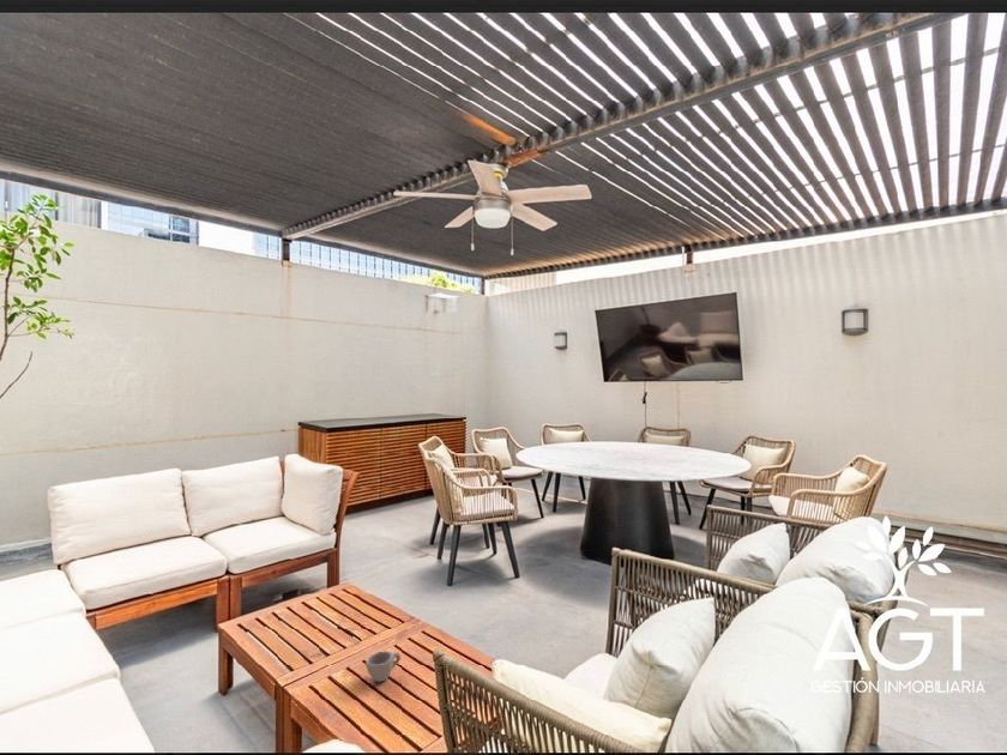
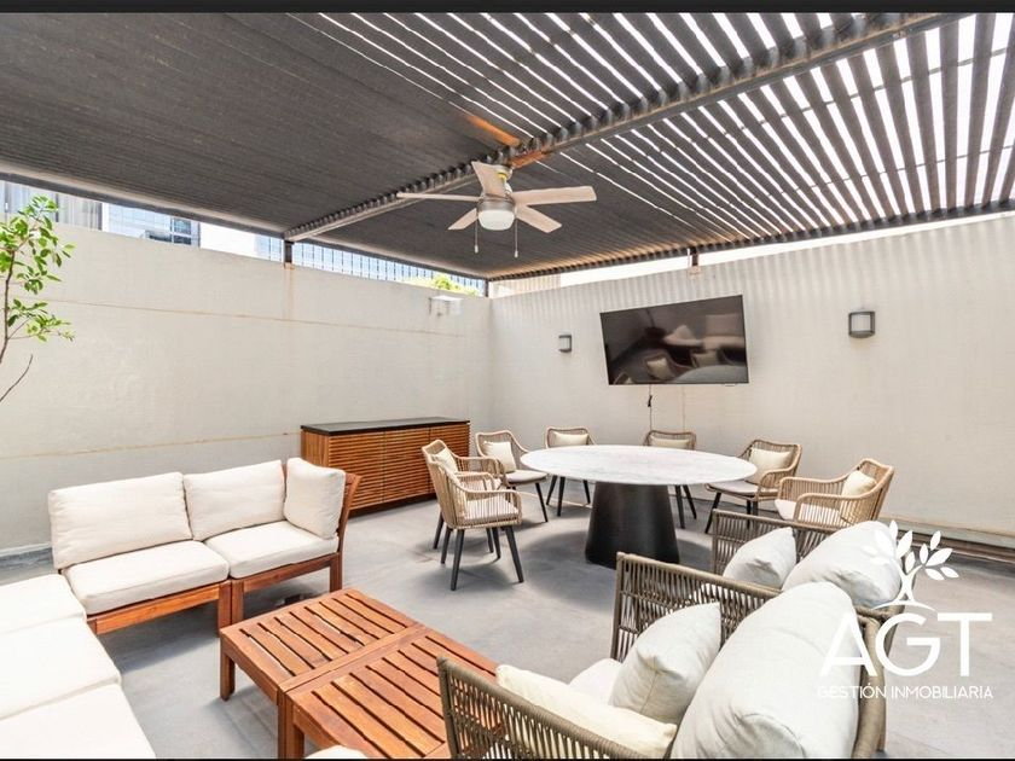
- cup [364,651,402,683]
